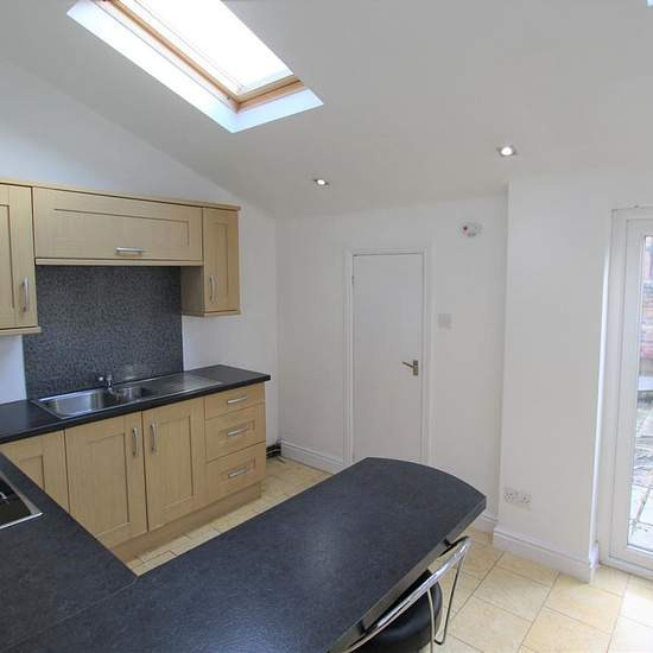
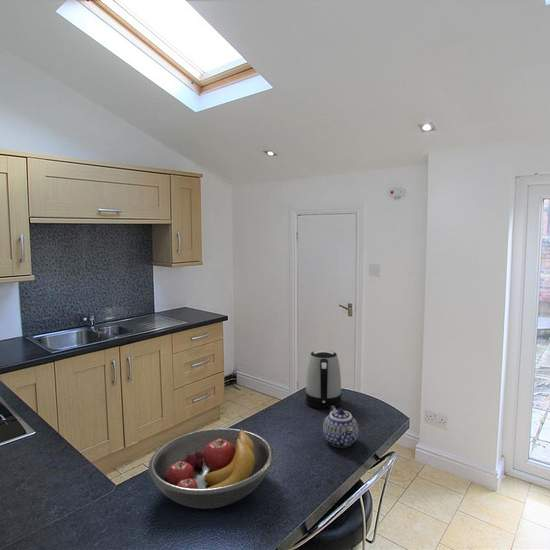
+ kettle [305,349,342,410]
+ teapot [322,406,359,448]
+ fruit bowl [147,427,275,510]
